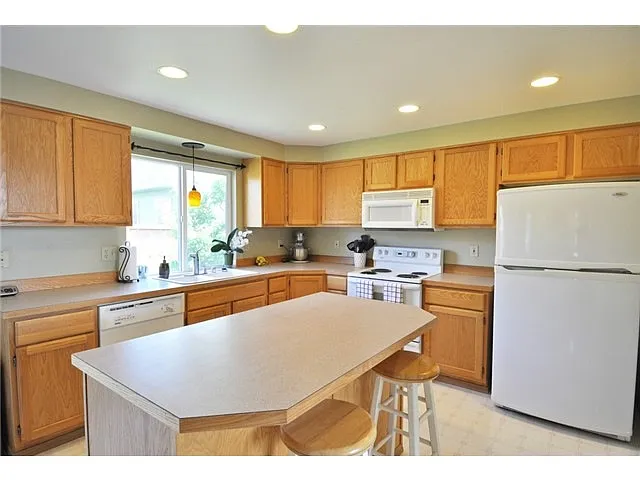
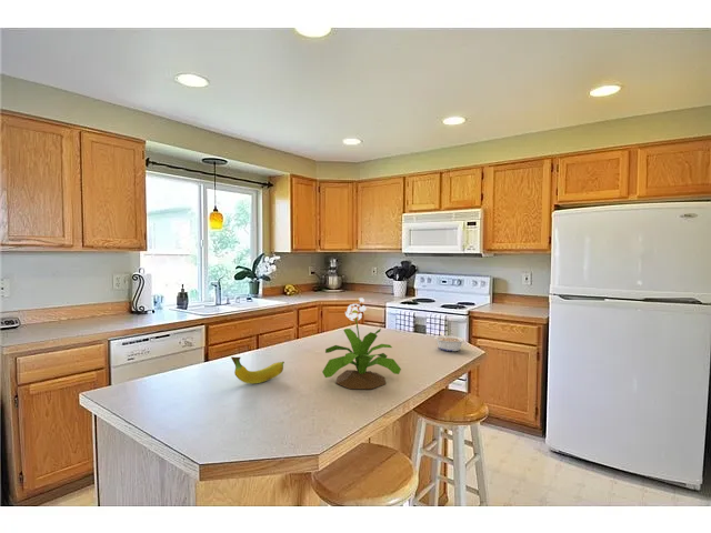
+ potted flower [321,296,402,390]
+ legume [433,331,465,352]
+ fruit [230,355,286,384]
